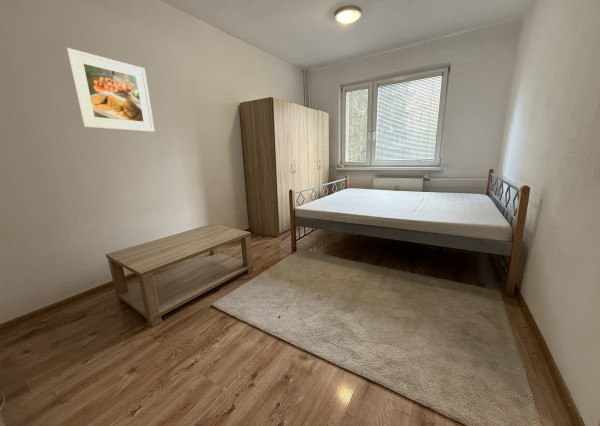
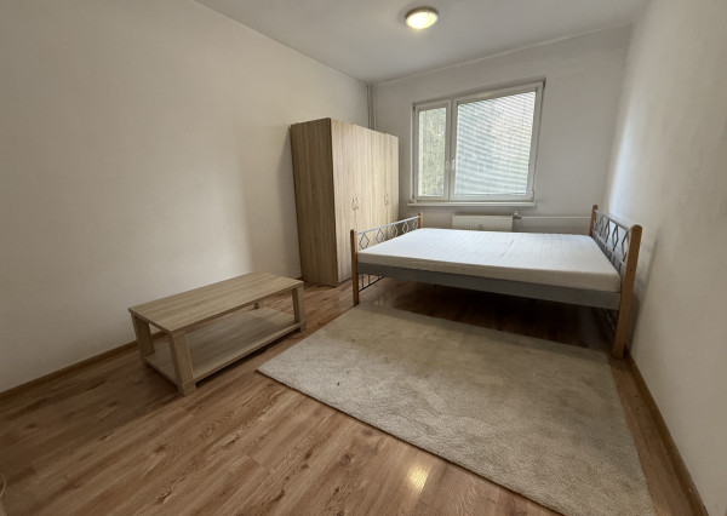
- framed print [65,47,156,133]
